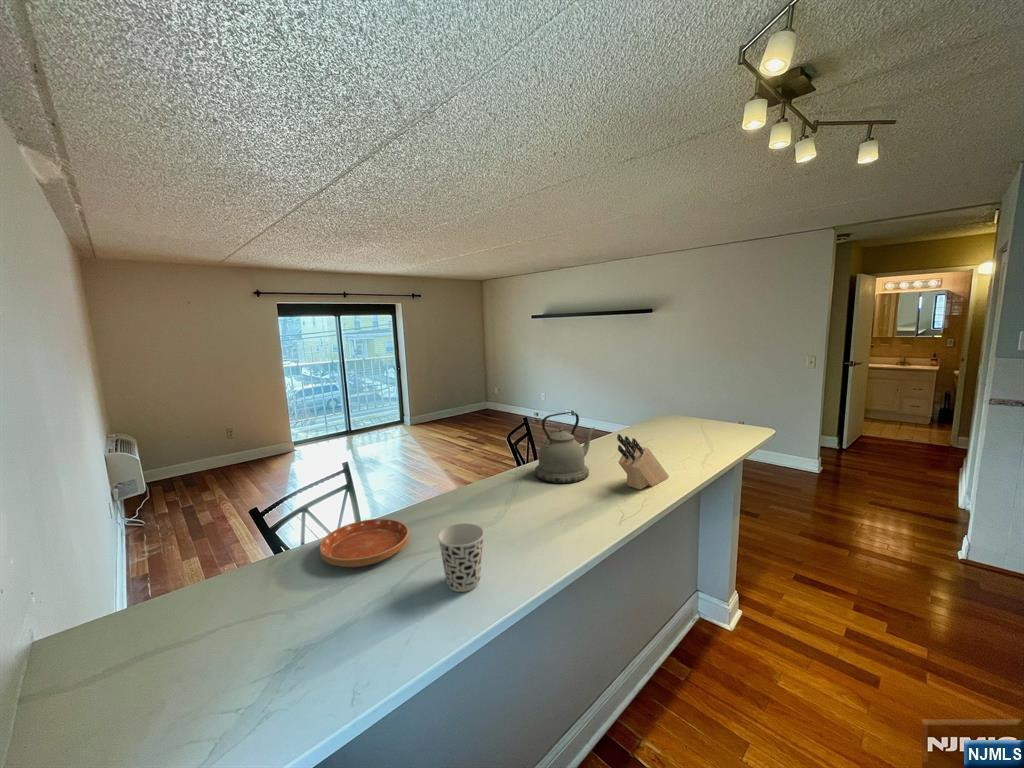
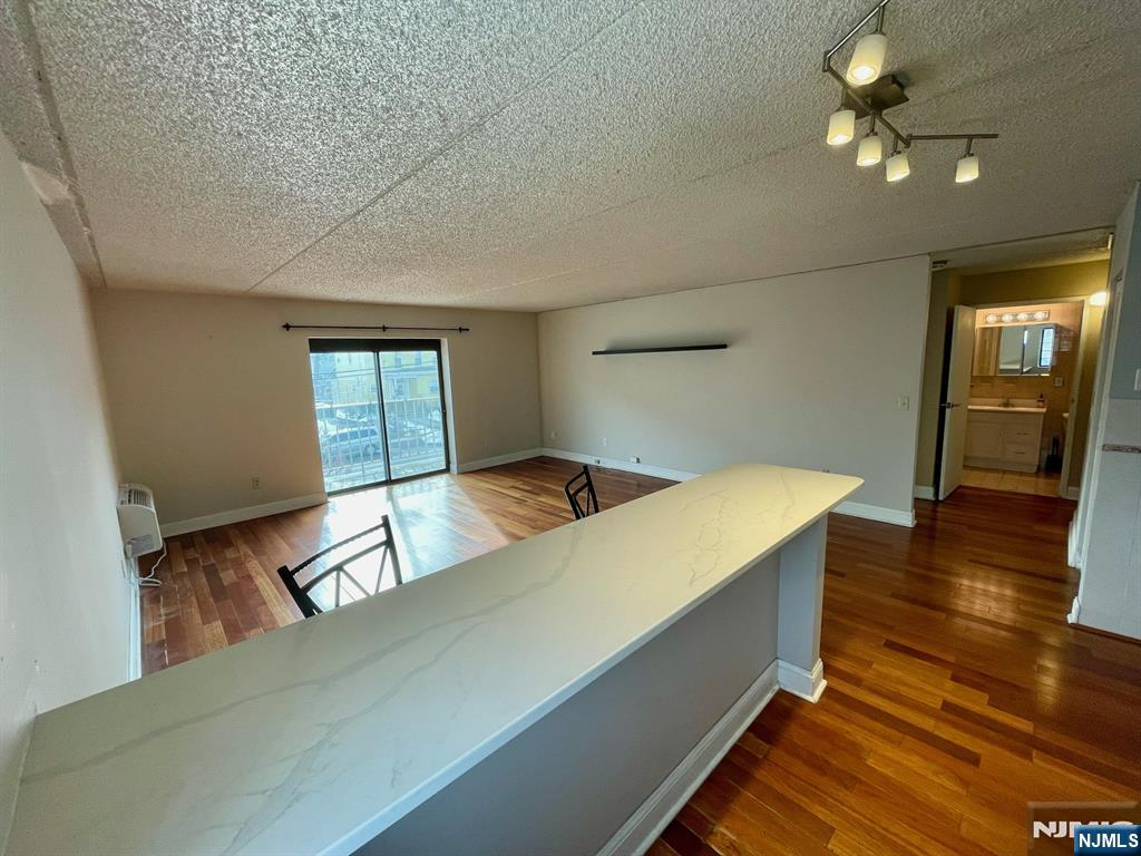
- knife block [616,433,670,490]
- kettle [534,411,596,484]
- saucer [318,518,410,568]
- cup [437,522,485,593]
